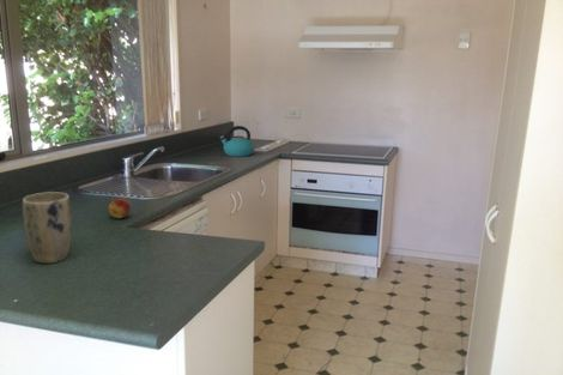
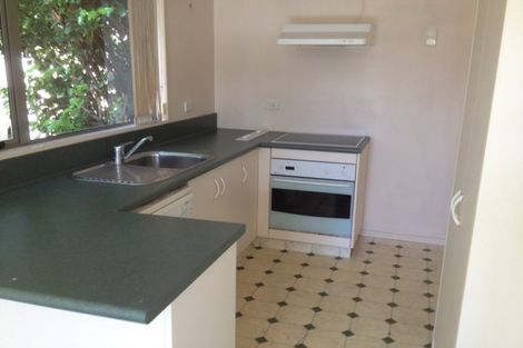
- fruit [108,198,132,219]
- kettle [218,125,255,158]
- plant pot [22,190,73,265]
